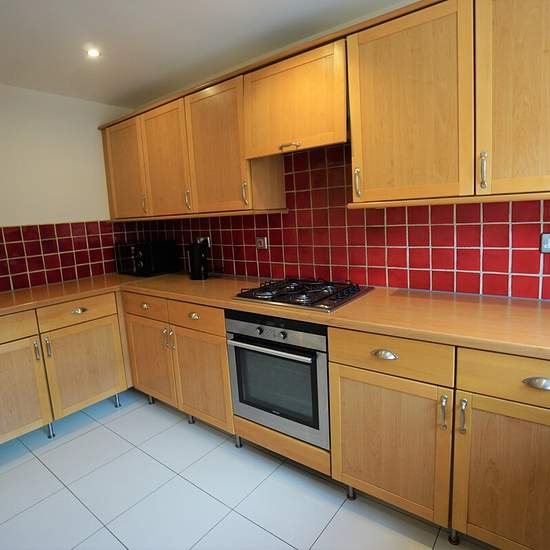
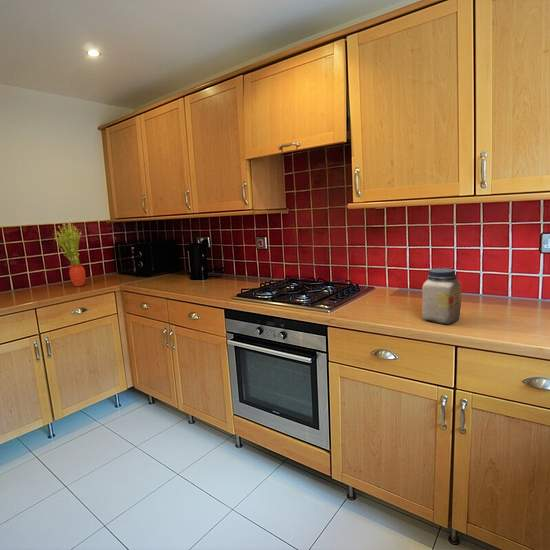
+ jar [421,267,462,326]
+ potted plant [53,222,86,287]
